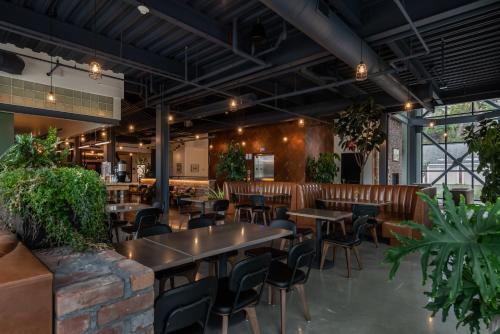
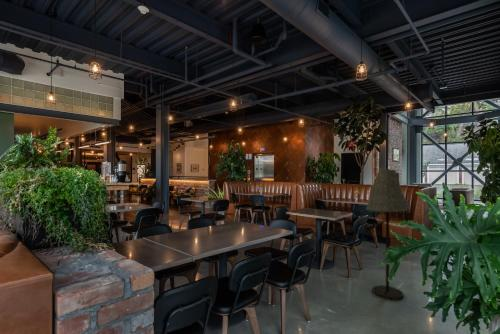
+ floor lamp [365,167,411,301]
